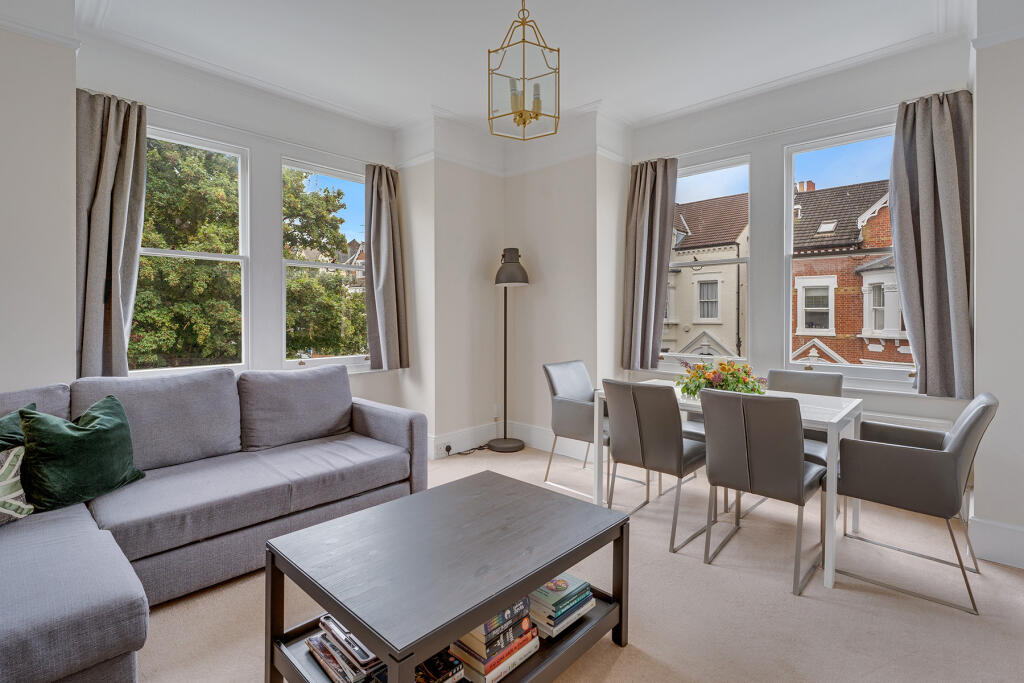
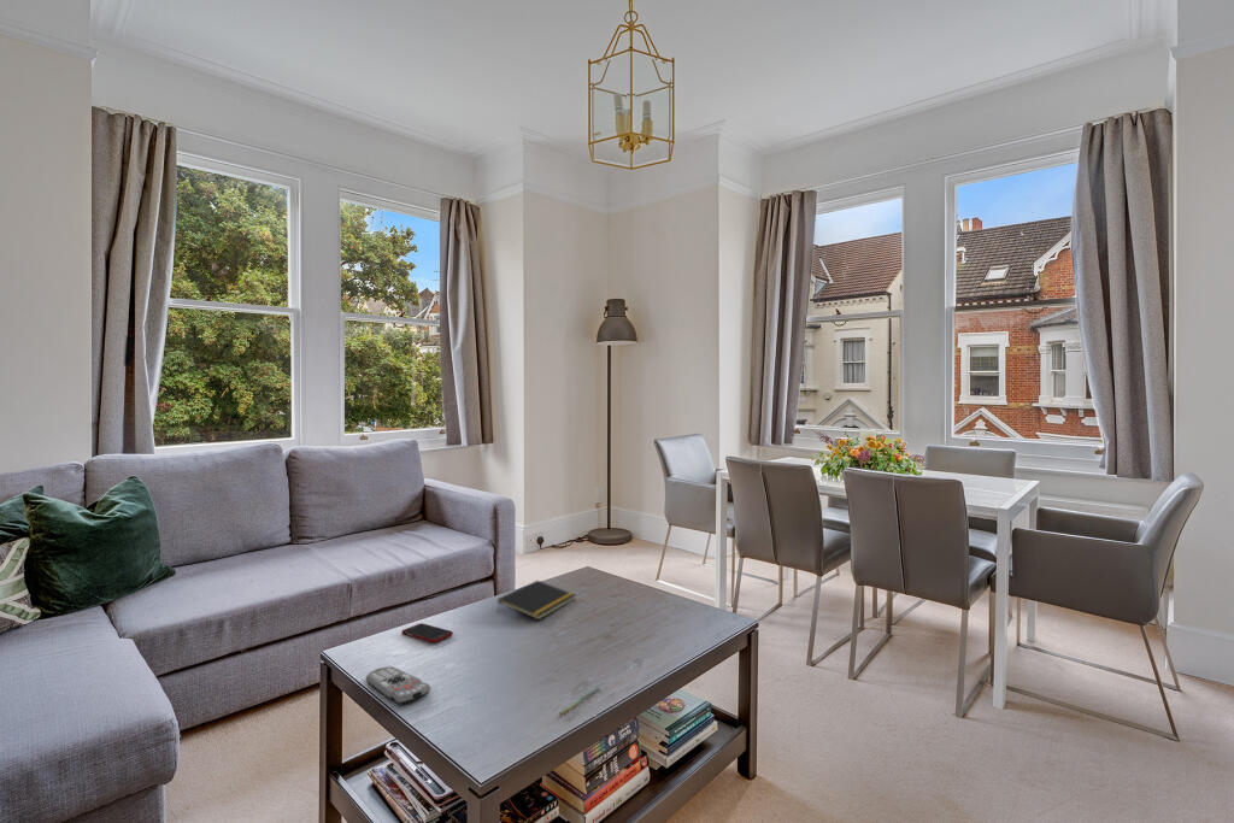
+ cell phone [400,622,454,643]
+ pen [558,686,600,717]
+ notepad [495,580,576,621]
+ remote control [365,665,431,705]
